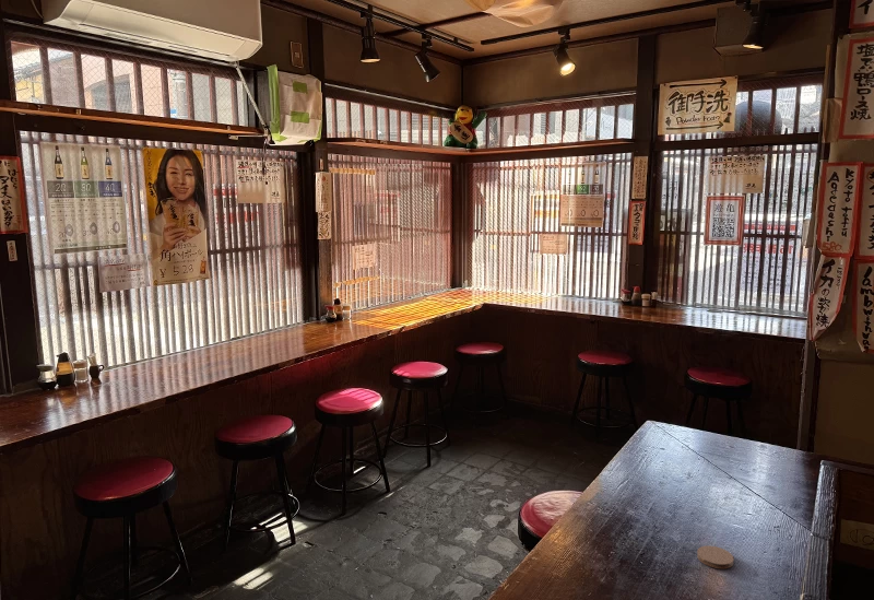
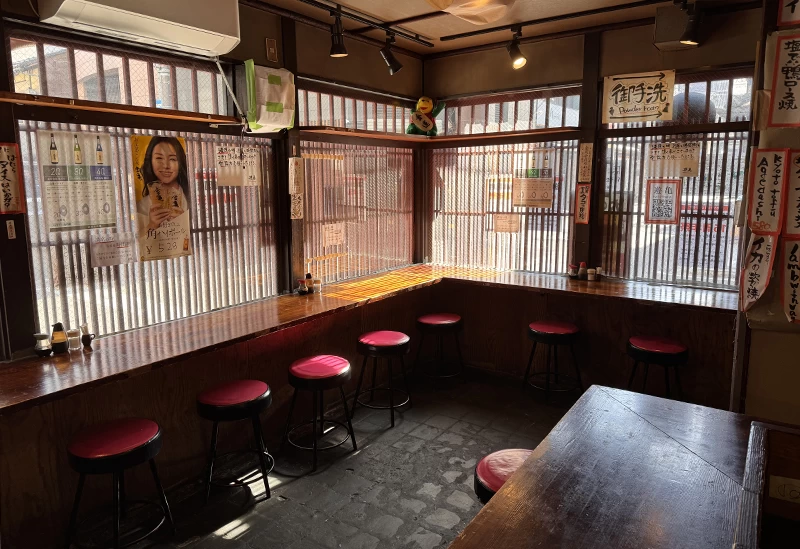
- coaster [696,544,735,569]
